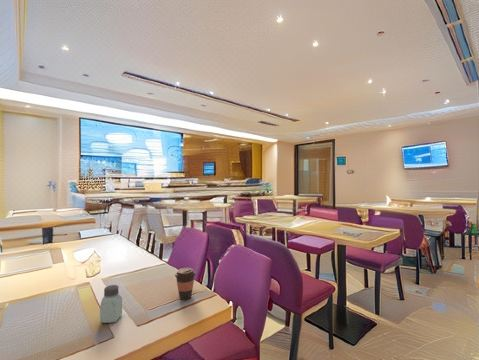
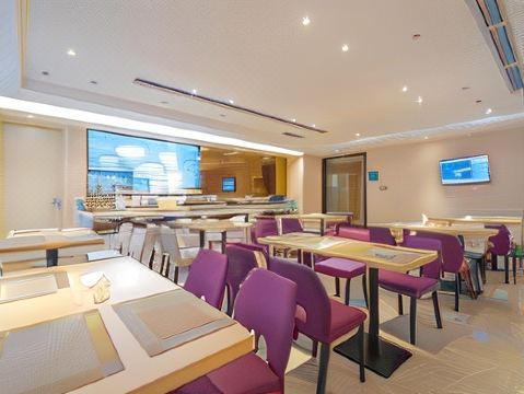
- saltshaker [99,284,123,324]
- coffee cup [174,267,197,301]
